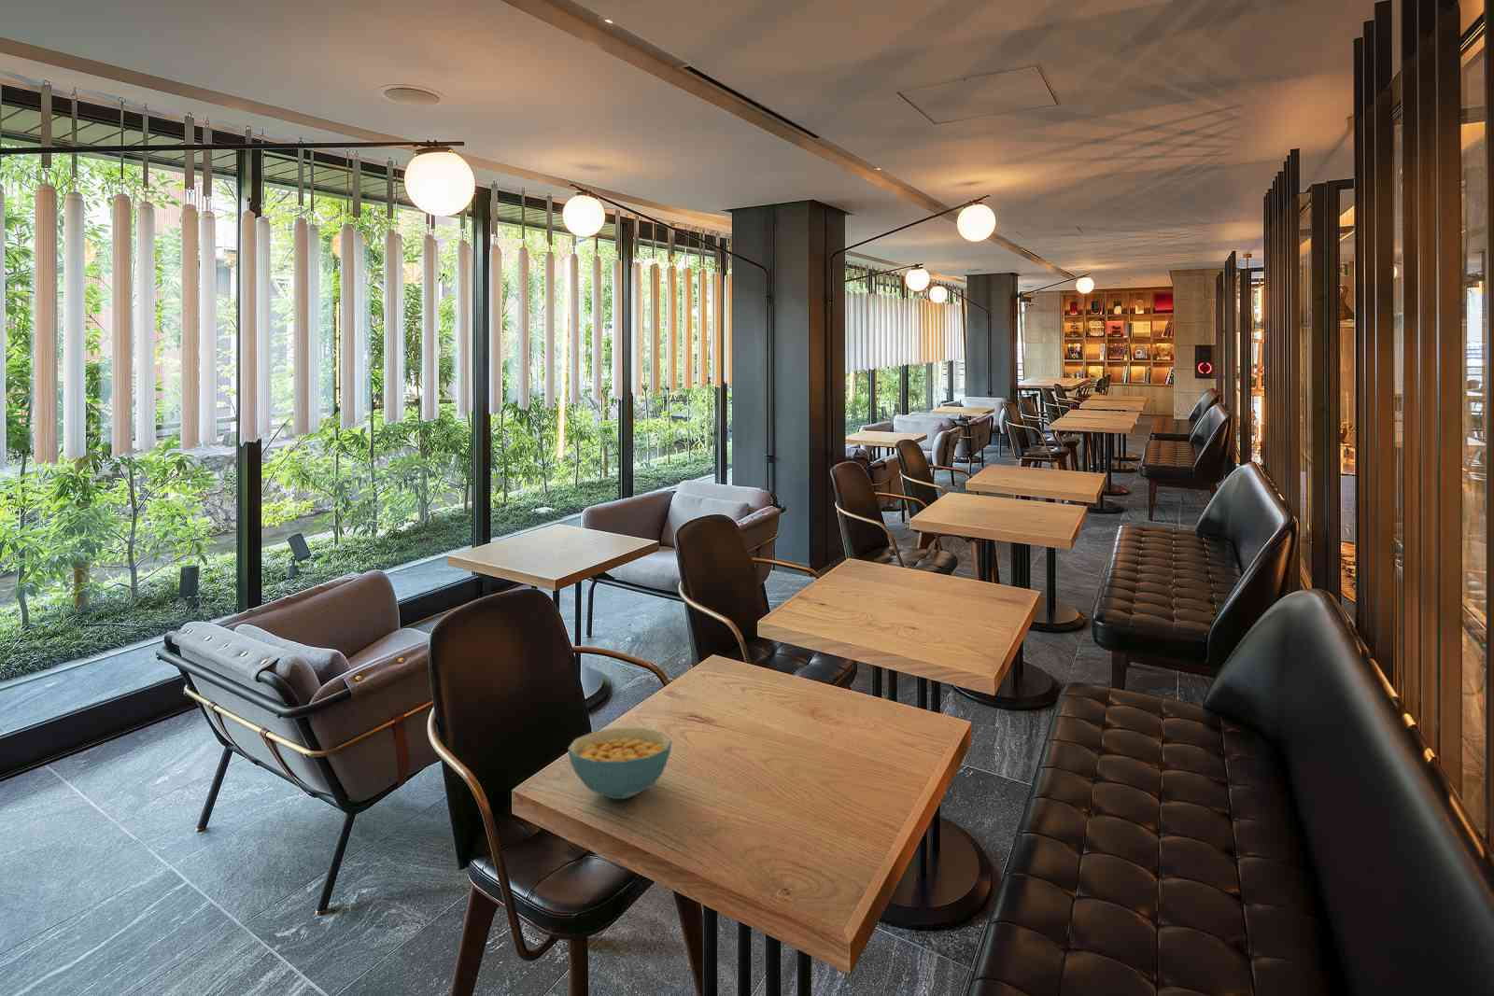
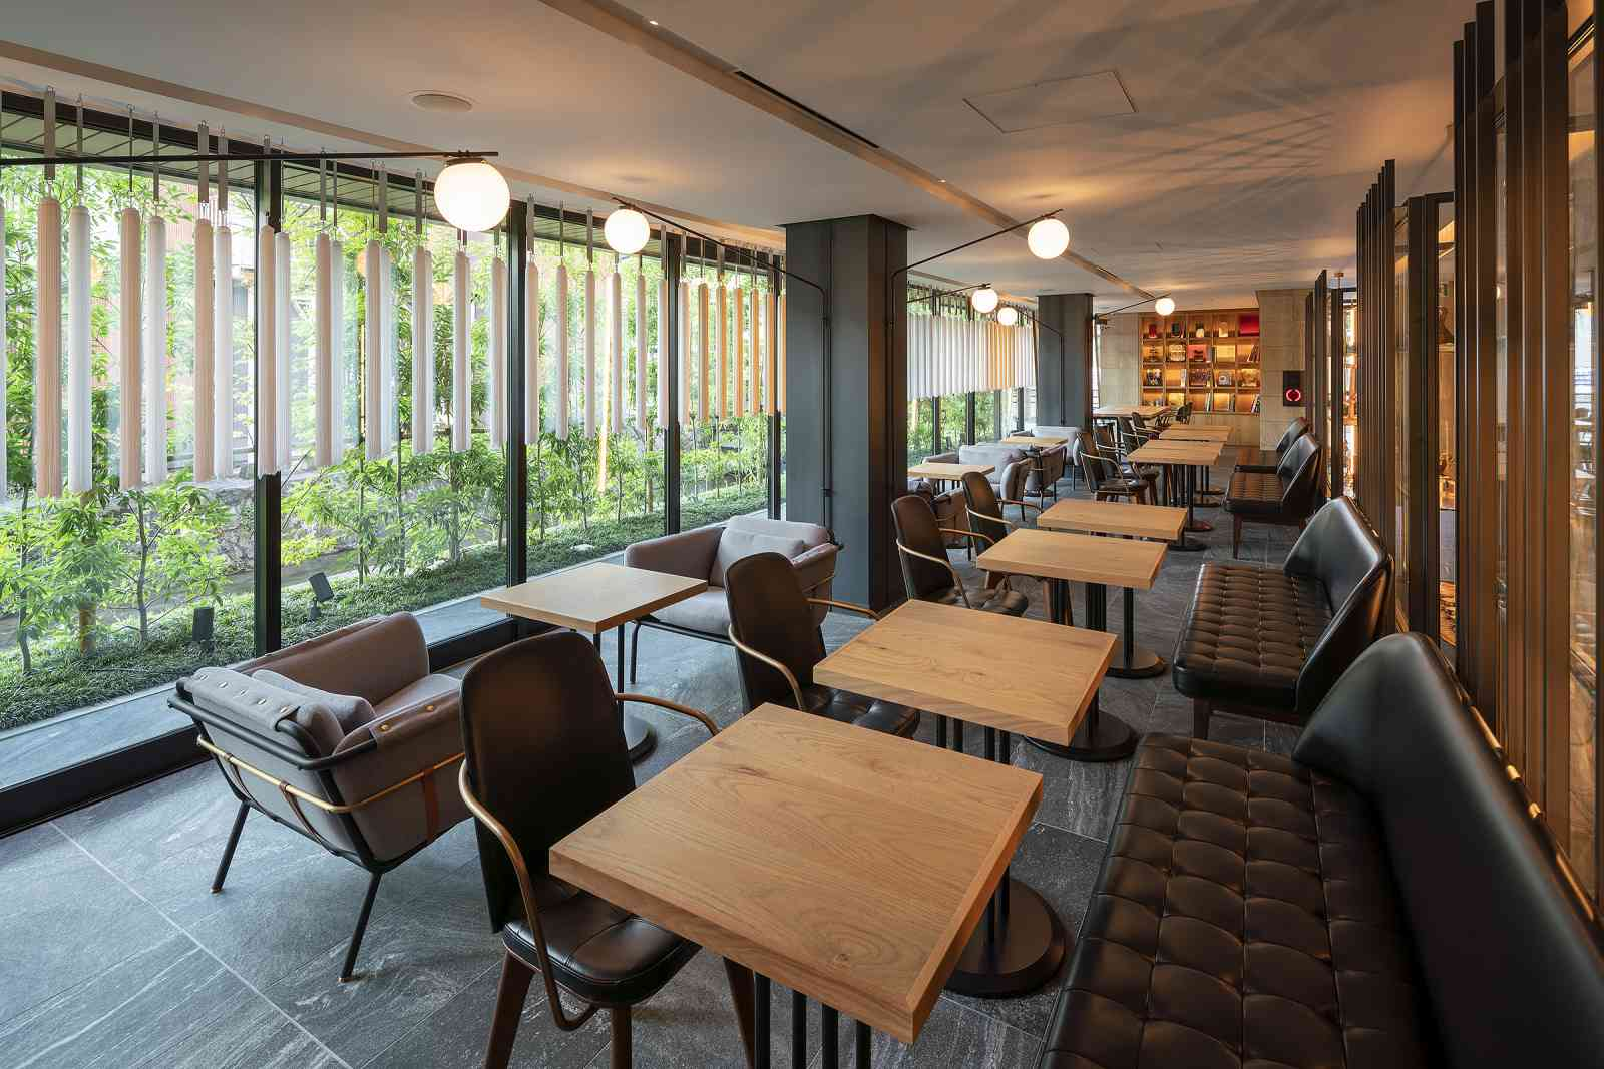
- cereal bowl [567,727,674,800]
